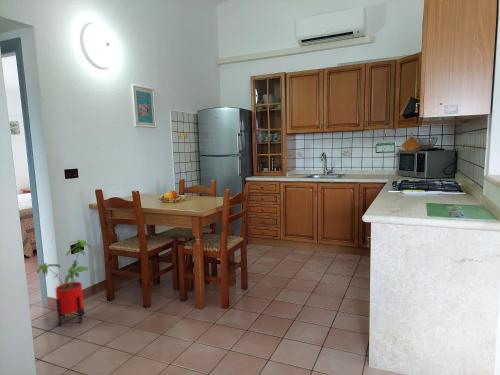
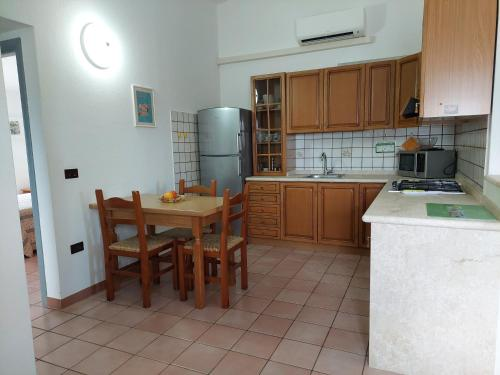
- house plant [36,239,92,327]
